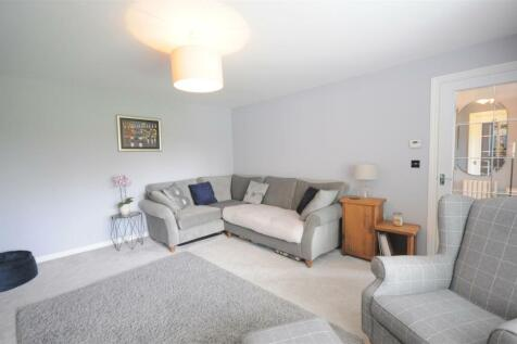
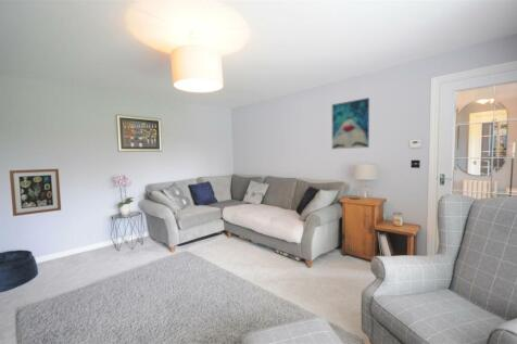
+ wall art [9,168,62,217]
+ wall art [331,97,370,150]
